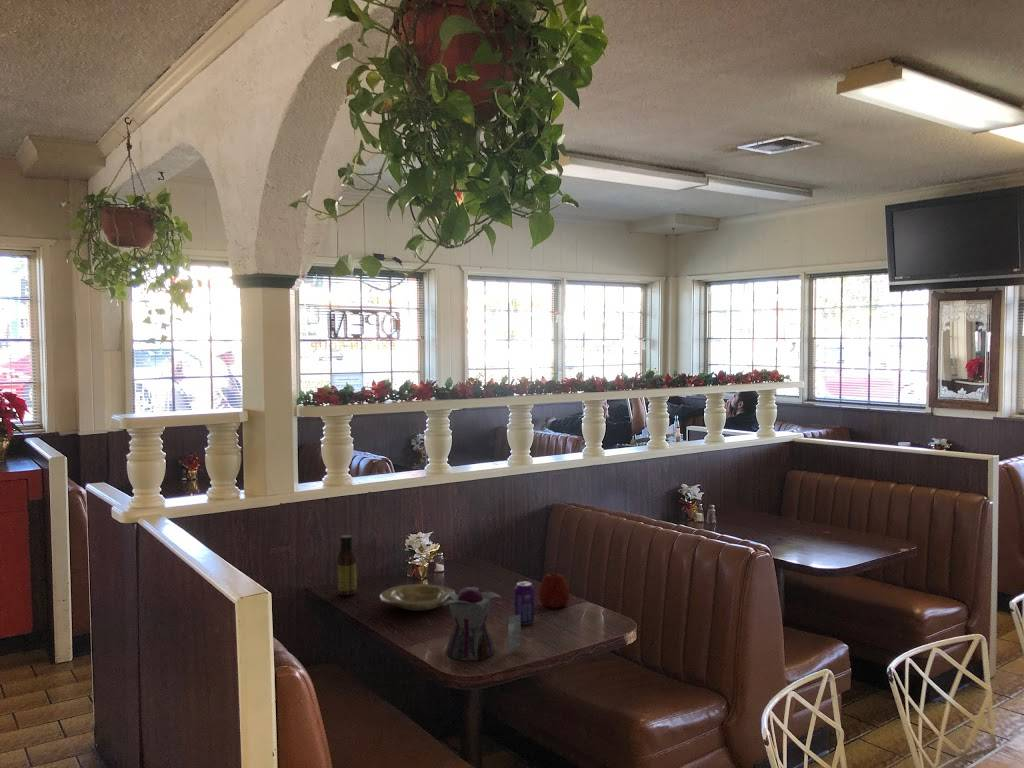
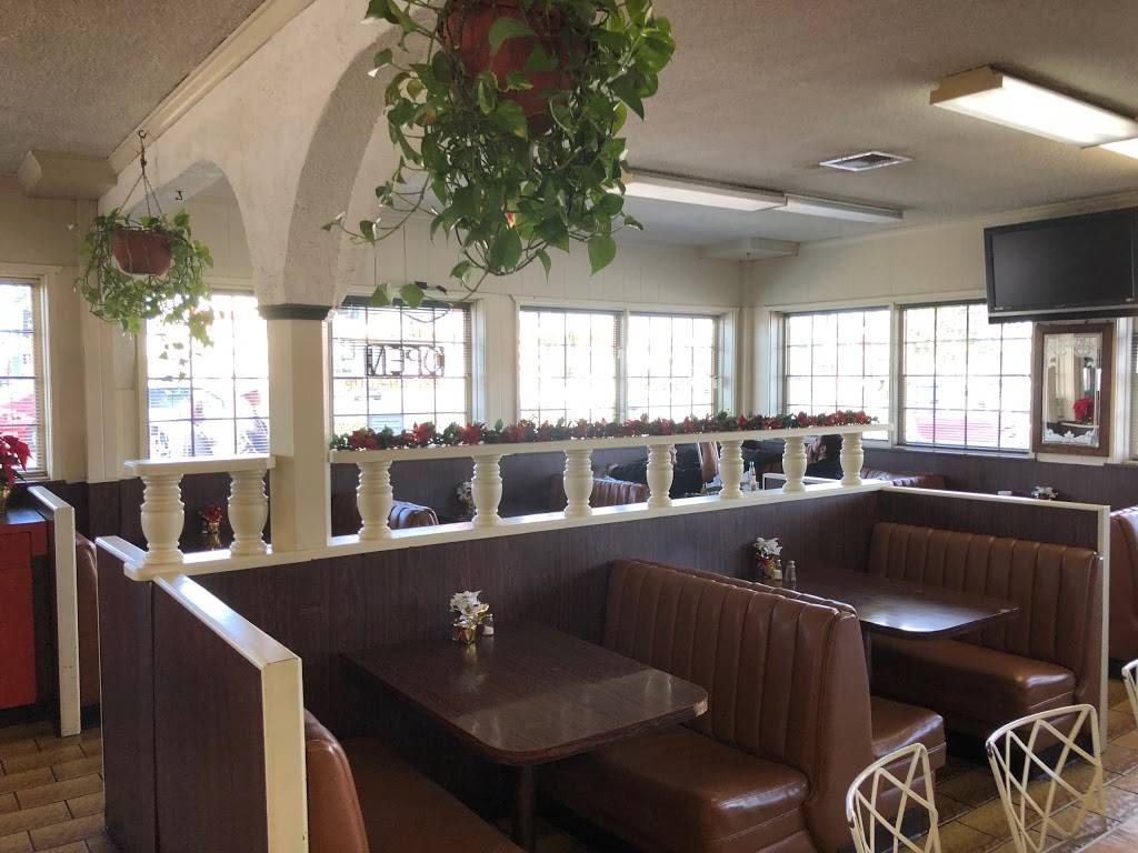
- apple [538,572,571,609]
- teapot [443,586,522,661]
- beverage can [513,581,535,626]
- plate [378,583,456,612]
- sauce bottle [337,534,358,596]
